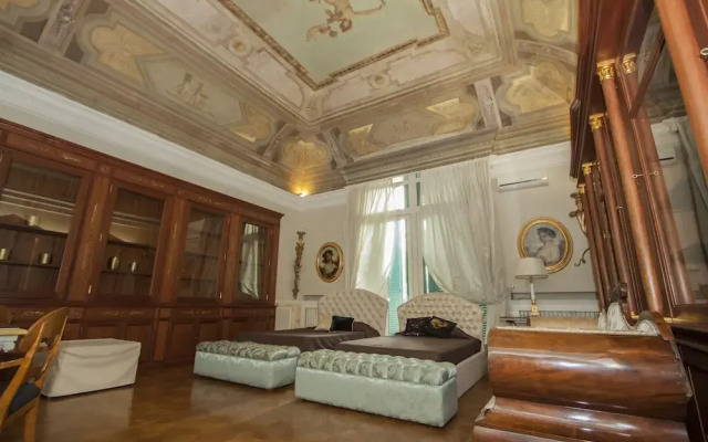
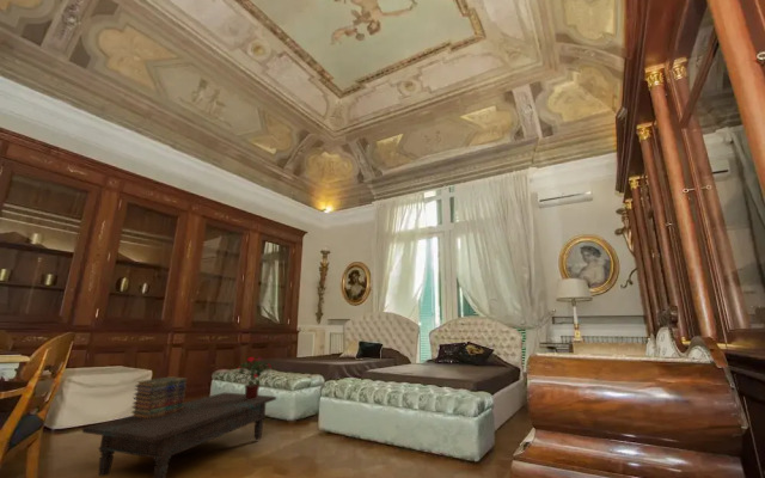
+ book stack [129,375,188,419]
+ coffee table [81,392,277,478]
+ potted flower [233,356,273,400]
